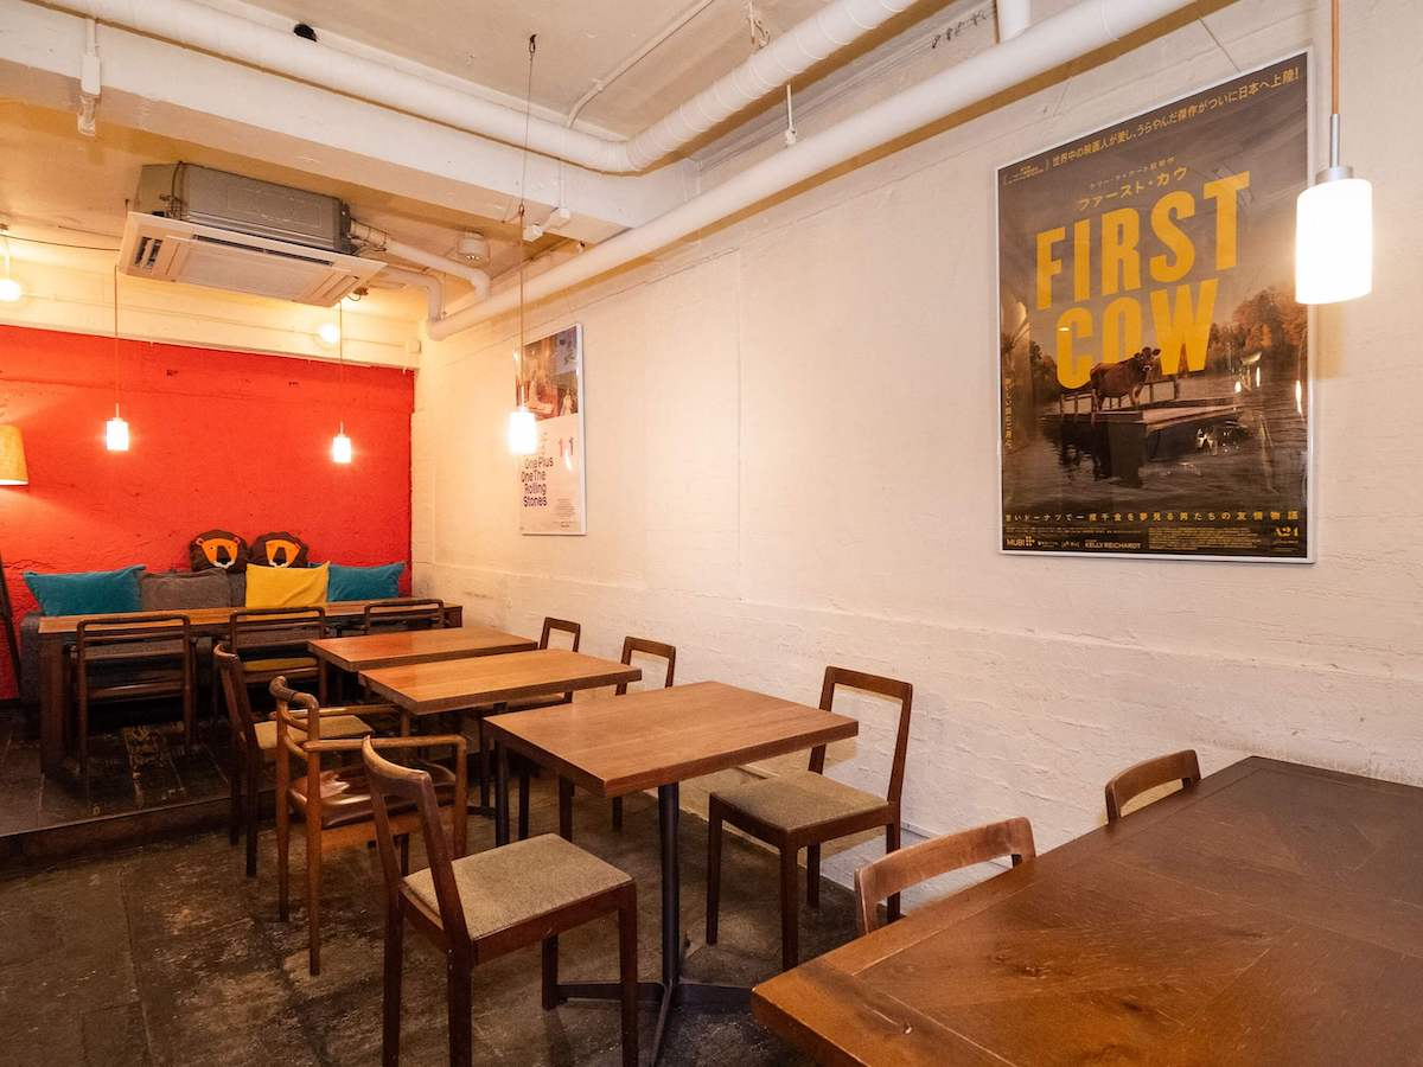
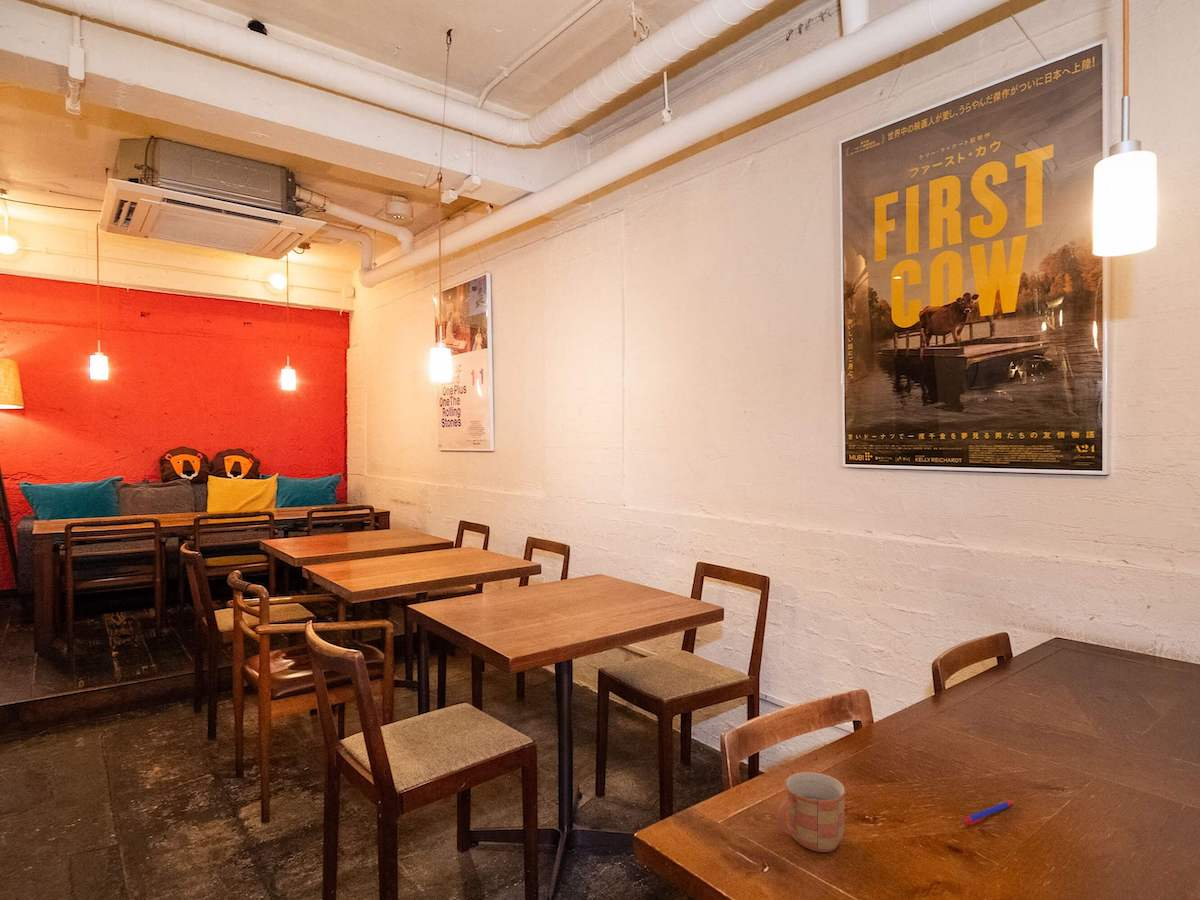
+ mug [775,771,847,853]
+ pen [962,800,1014,826]
